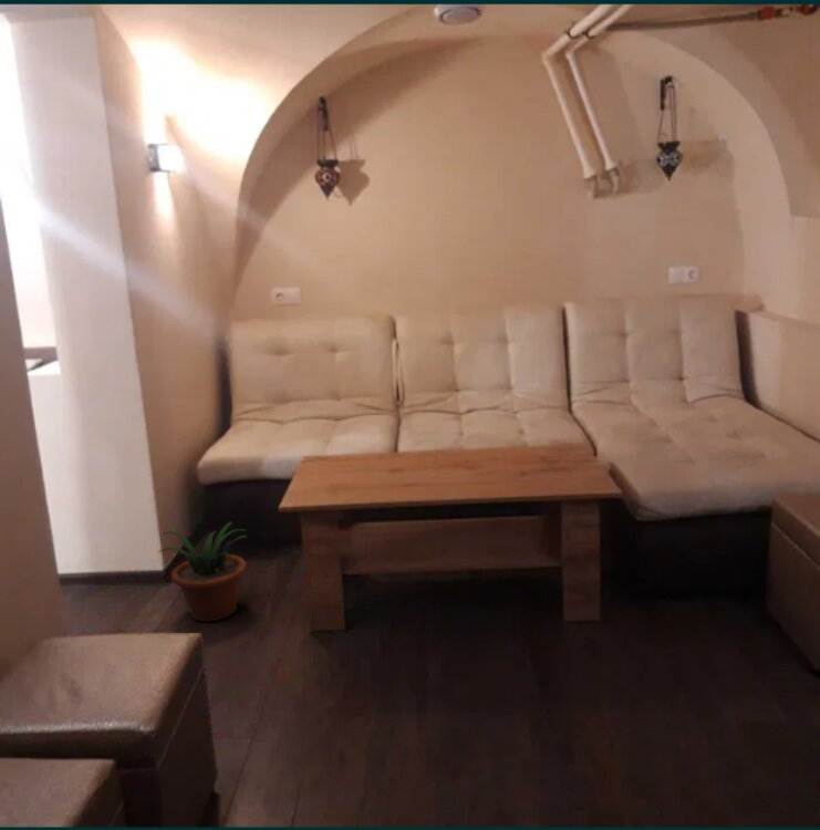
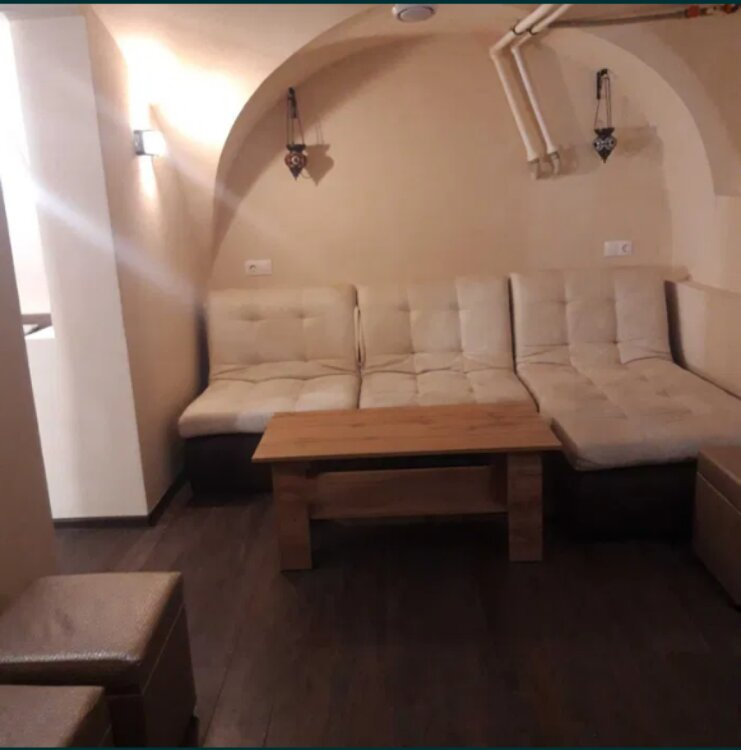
- potted plant [157,521,248,623]
